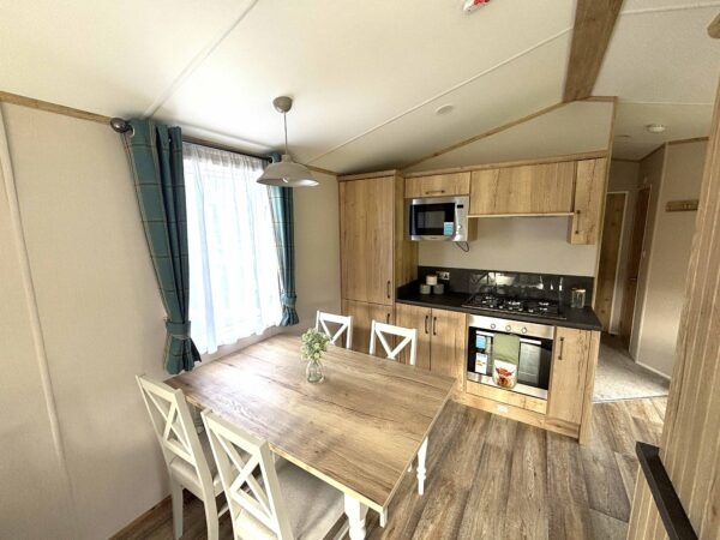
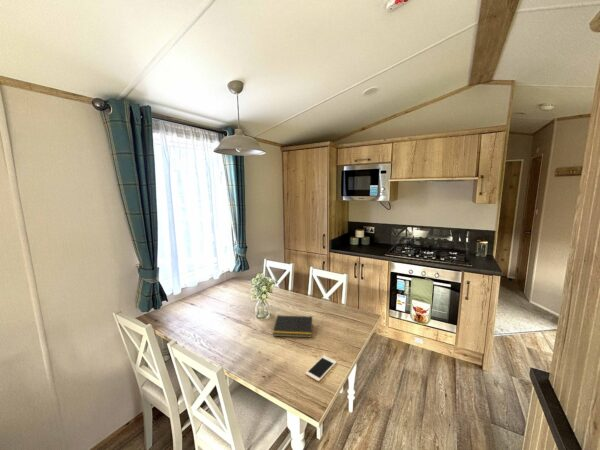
+ cell phone [305,355,337,382]
+ notepad [272,314,313,339]
